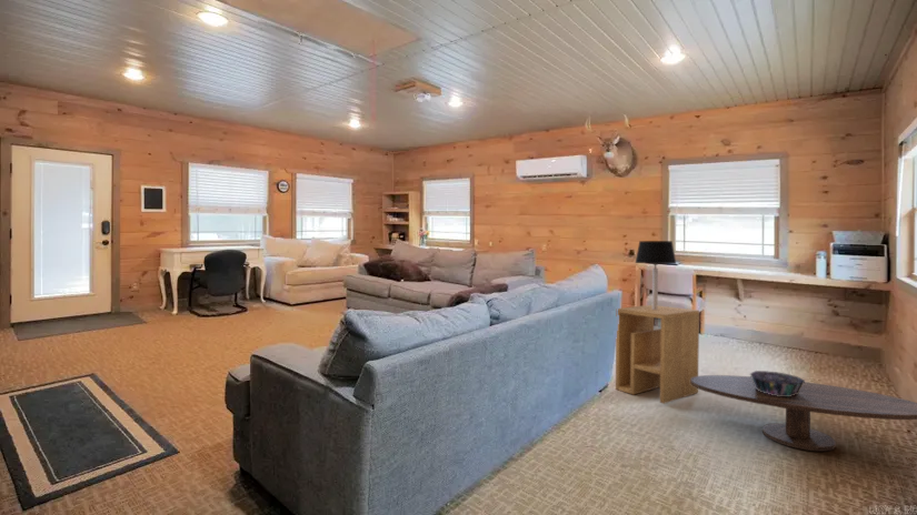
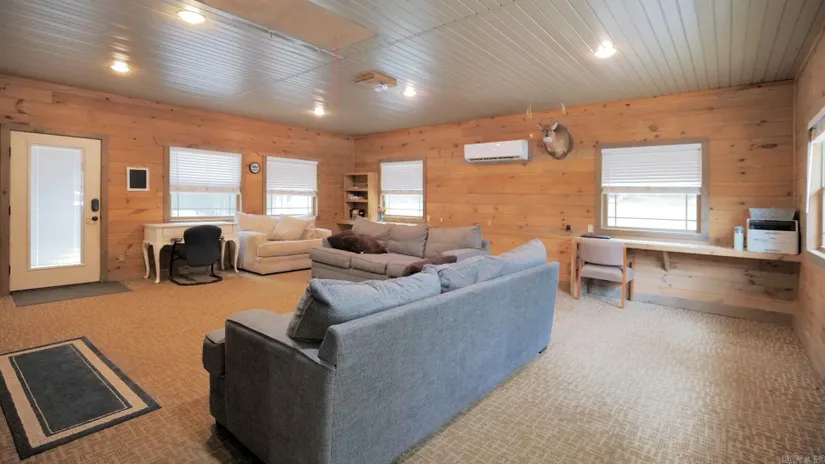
- coffee table [690,374,917,452]
- side table [615,304,700,405]
- table lamp [634,240,677,310]
- decorative bowl [749,370,806,396]
